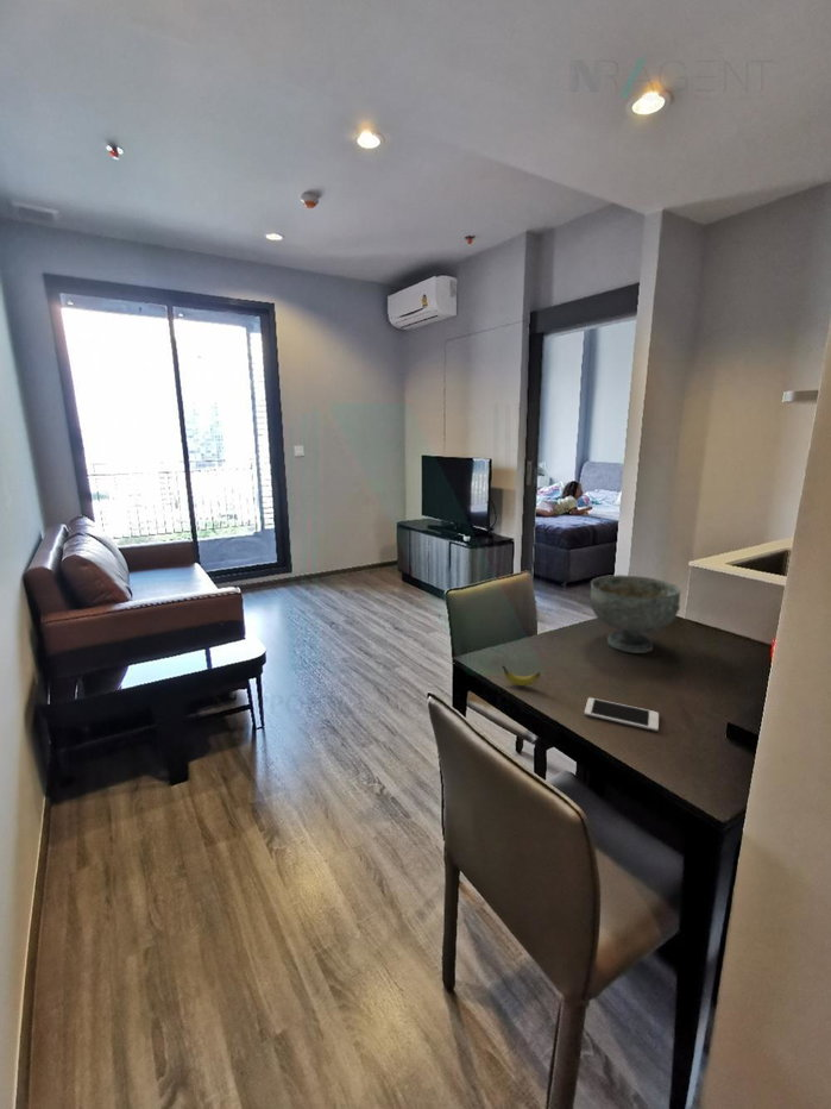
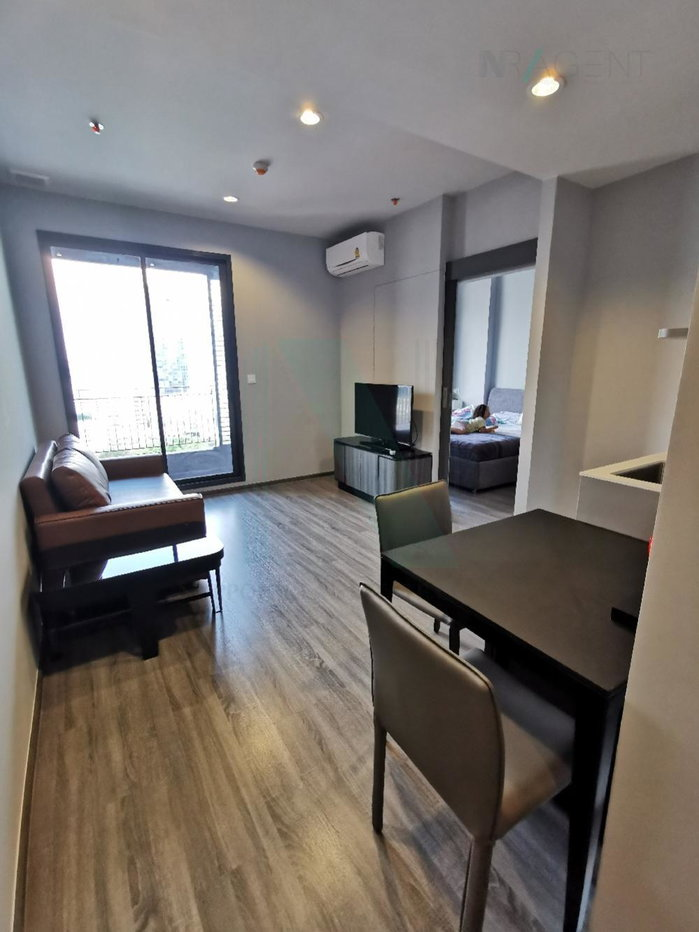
- banana [501,665,541,687]
- decorative bowl [588,574,682,654]
- cell phone [584,696,660,732]
